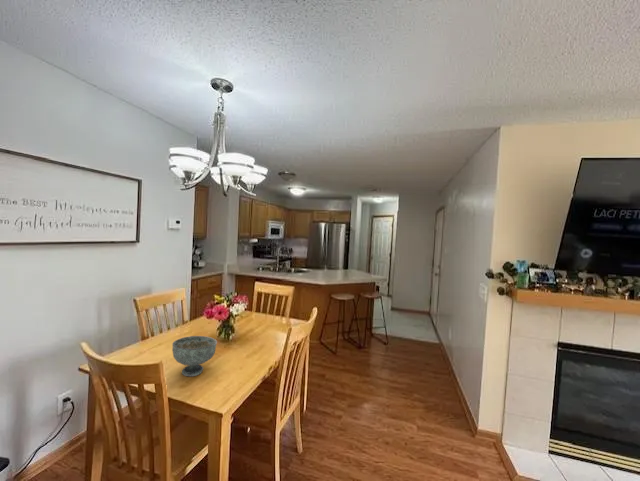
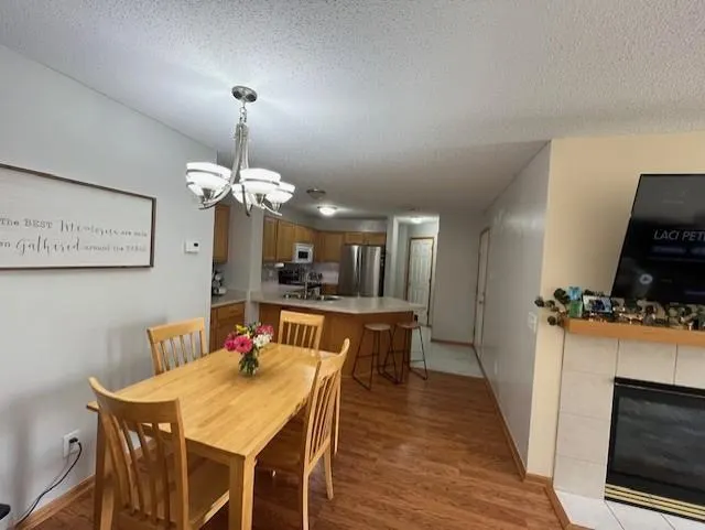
- bowl [171,335,218,377]
